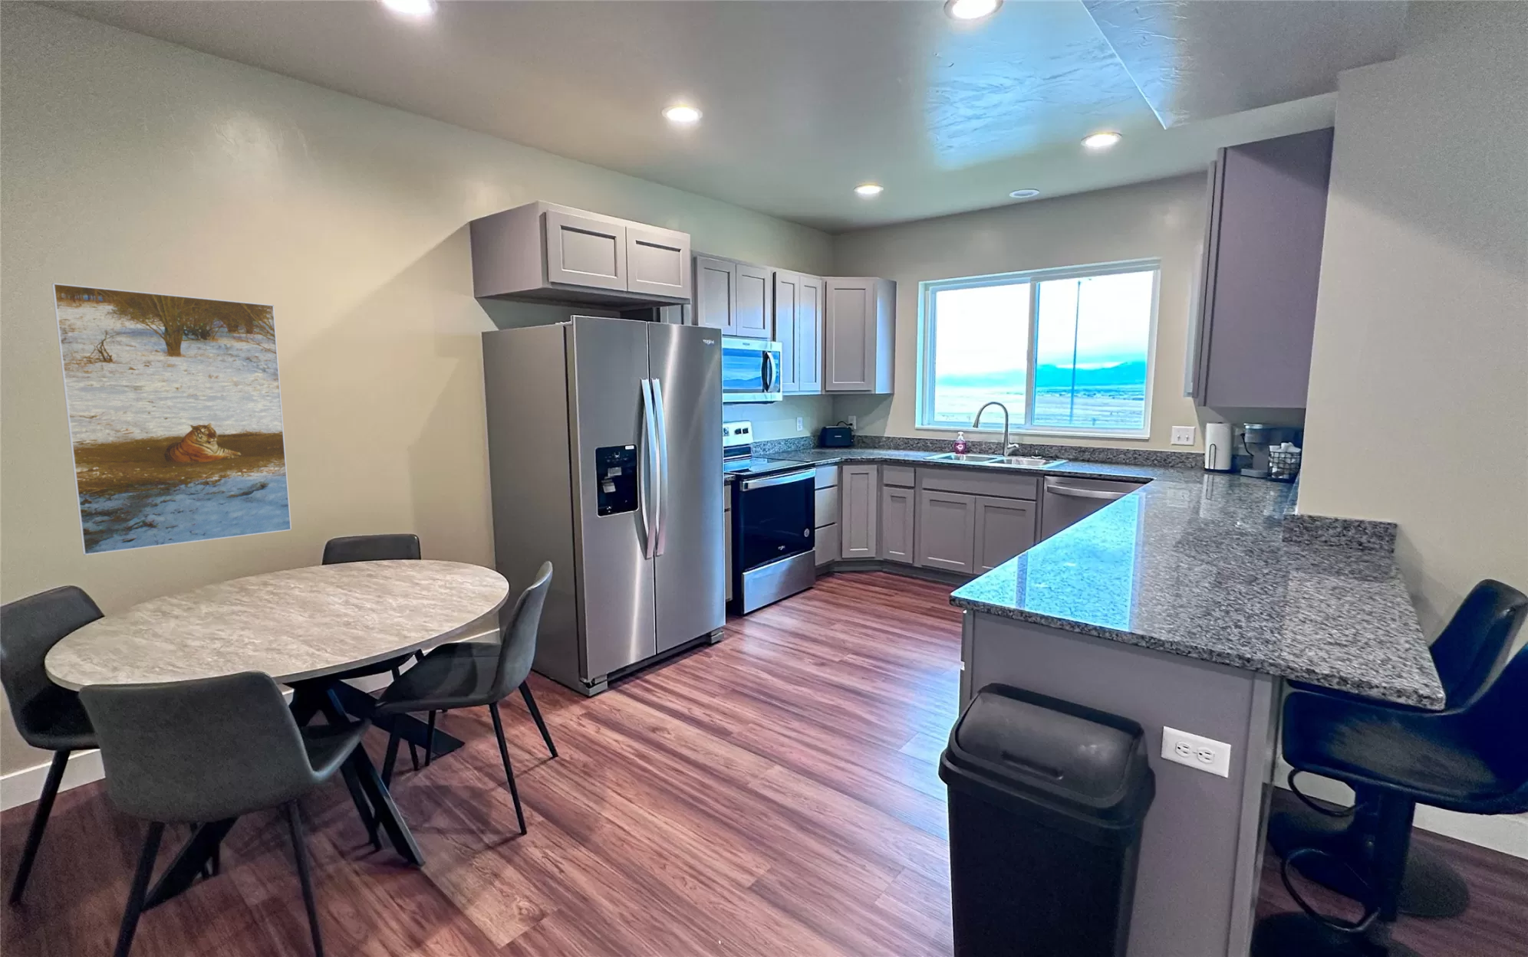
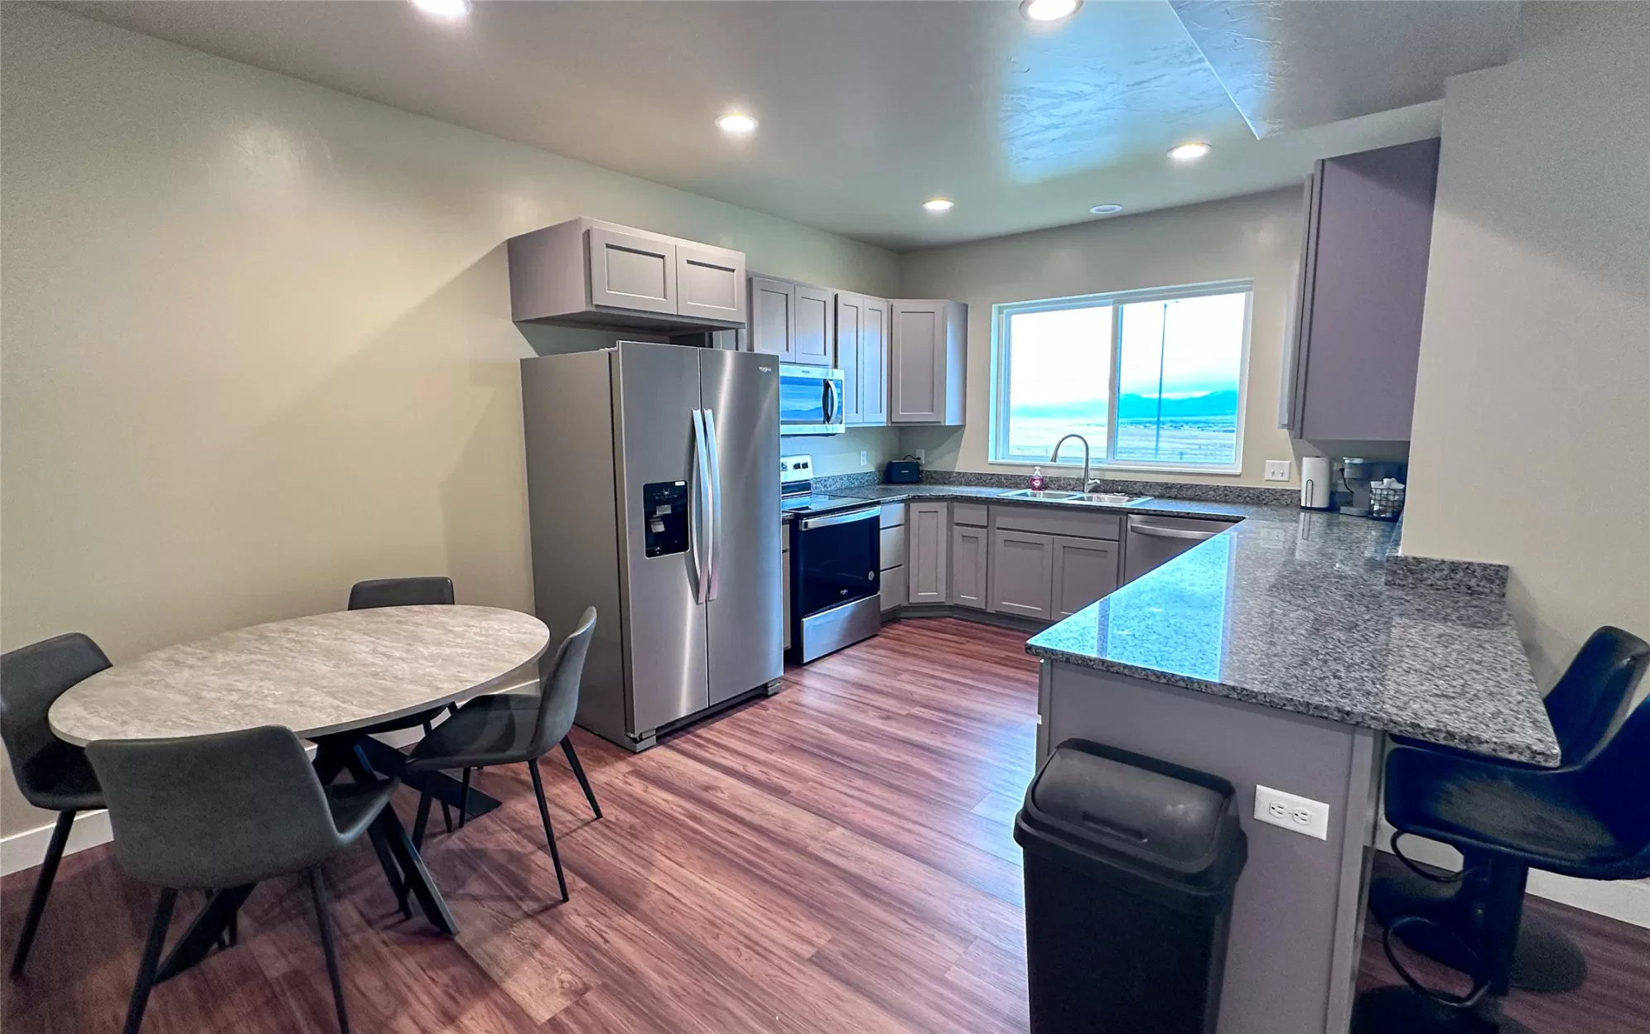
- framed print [52,282,292,557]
